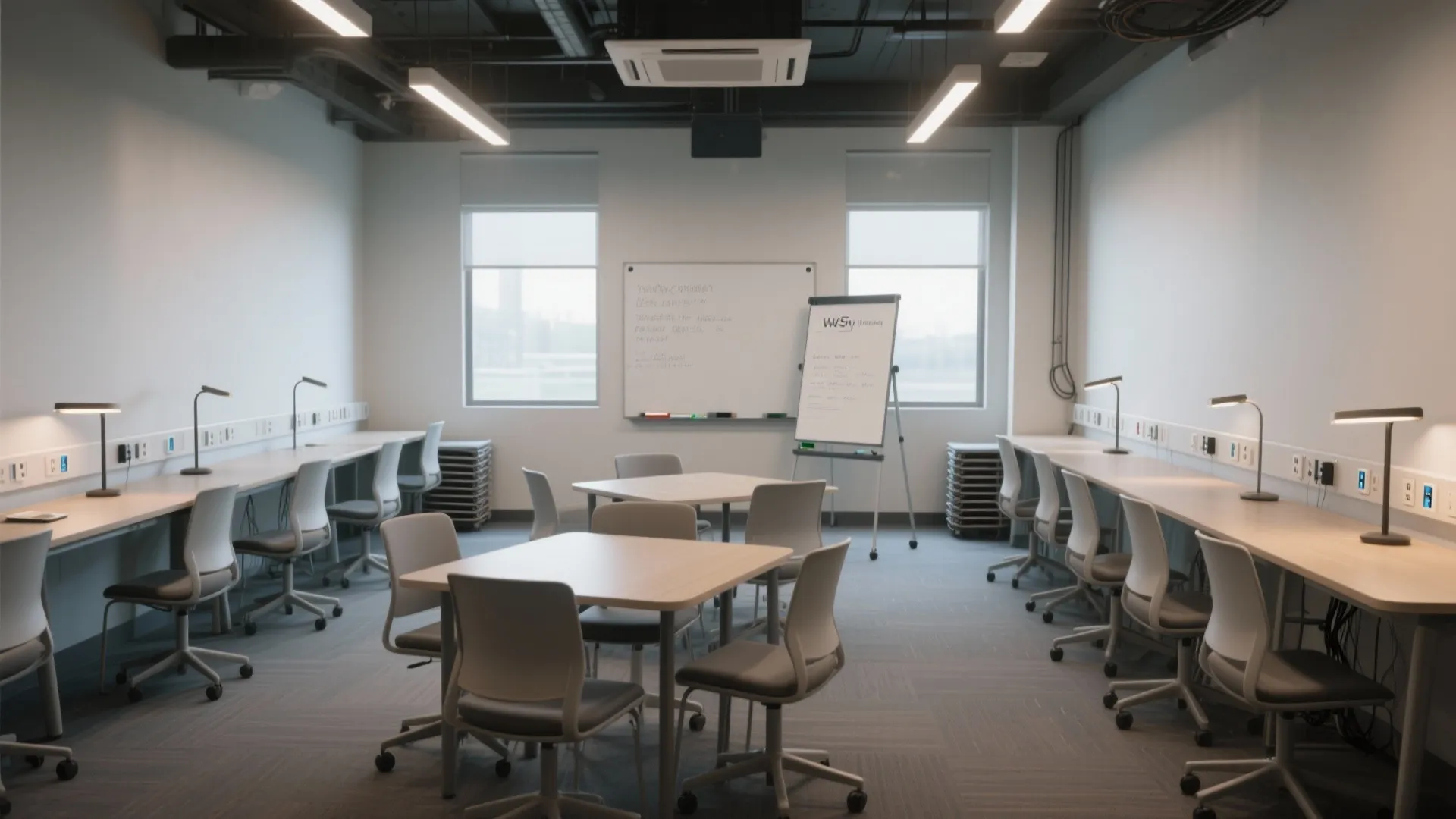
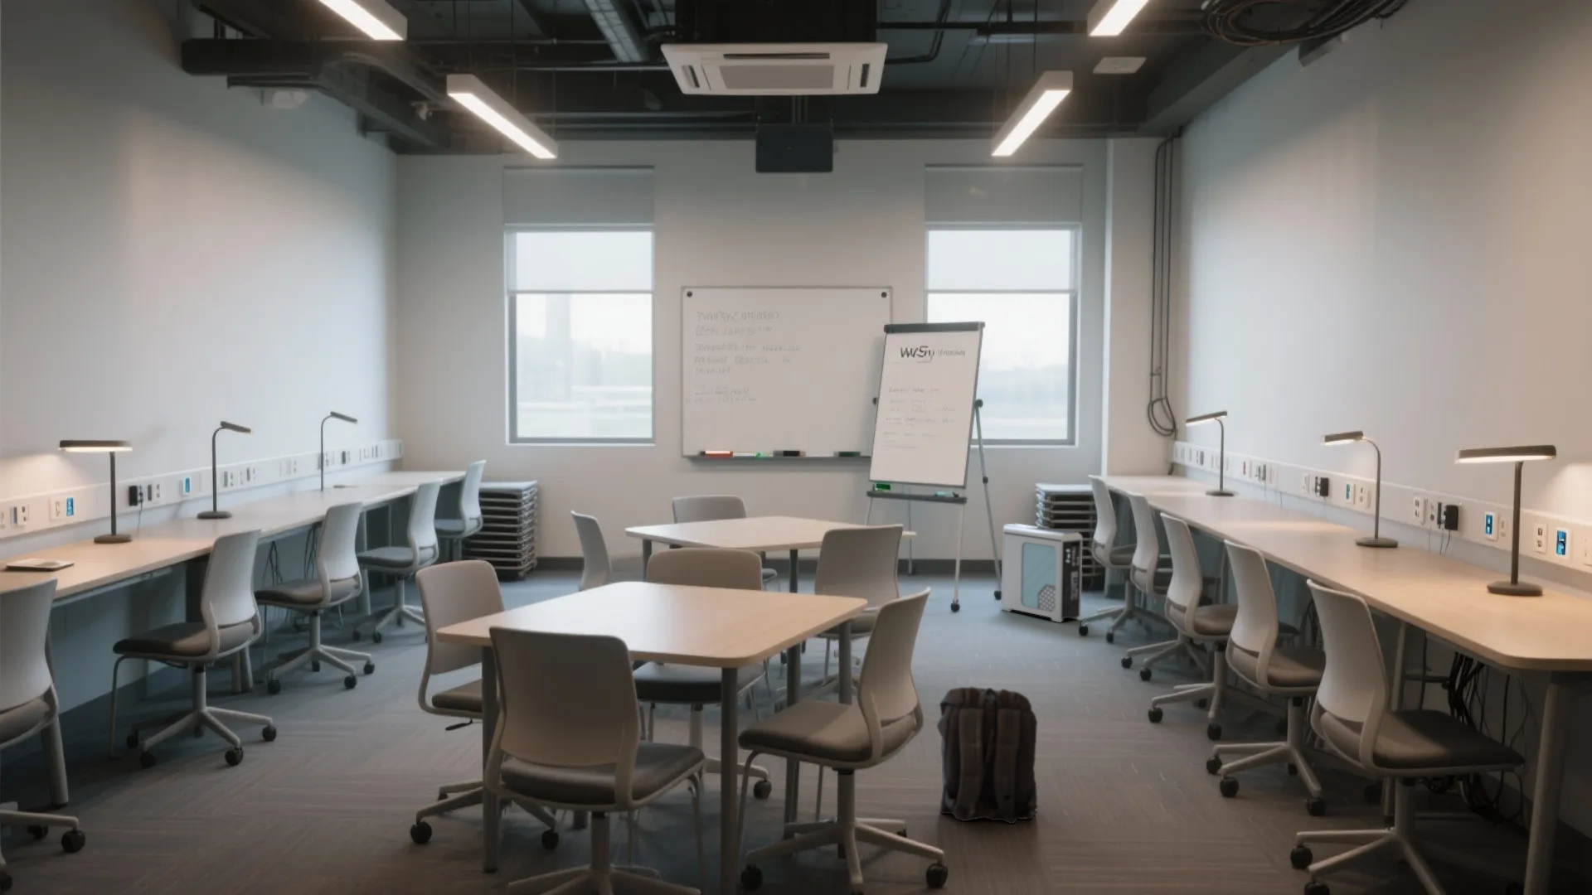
+ air purifier [1000,523,1082,623]
+ backpack [936,686,1039,825]
